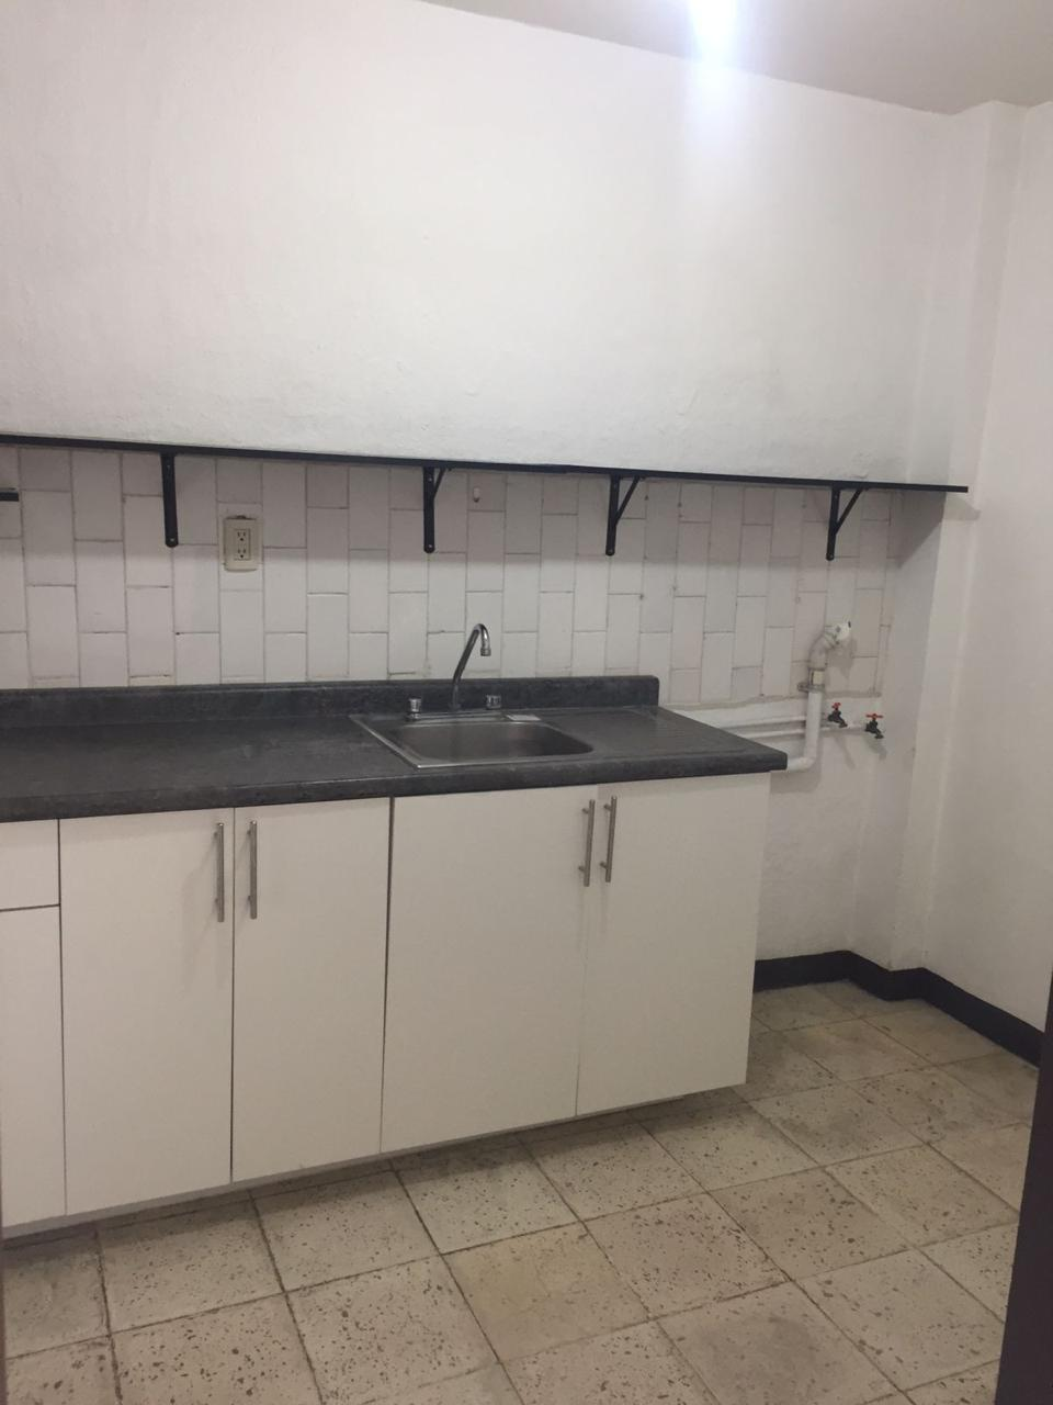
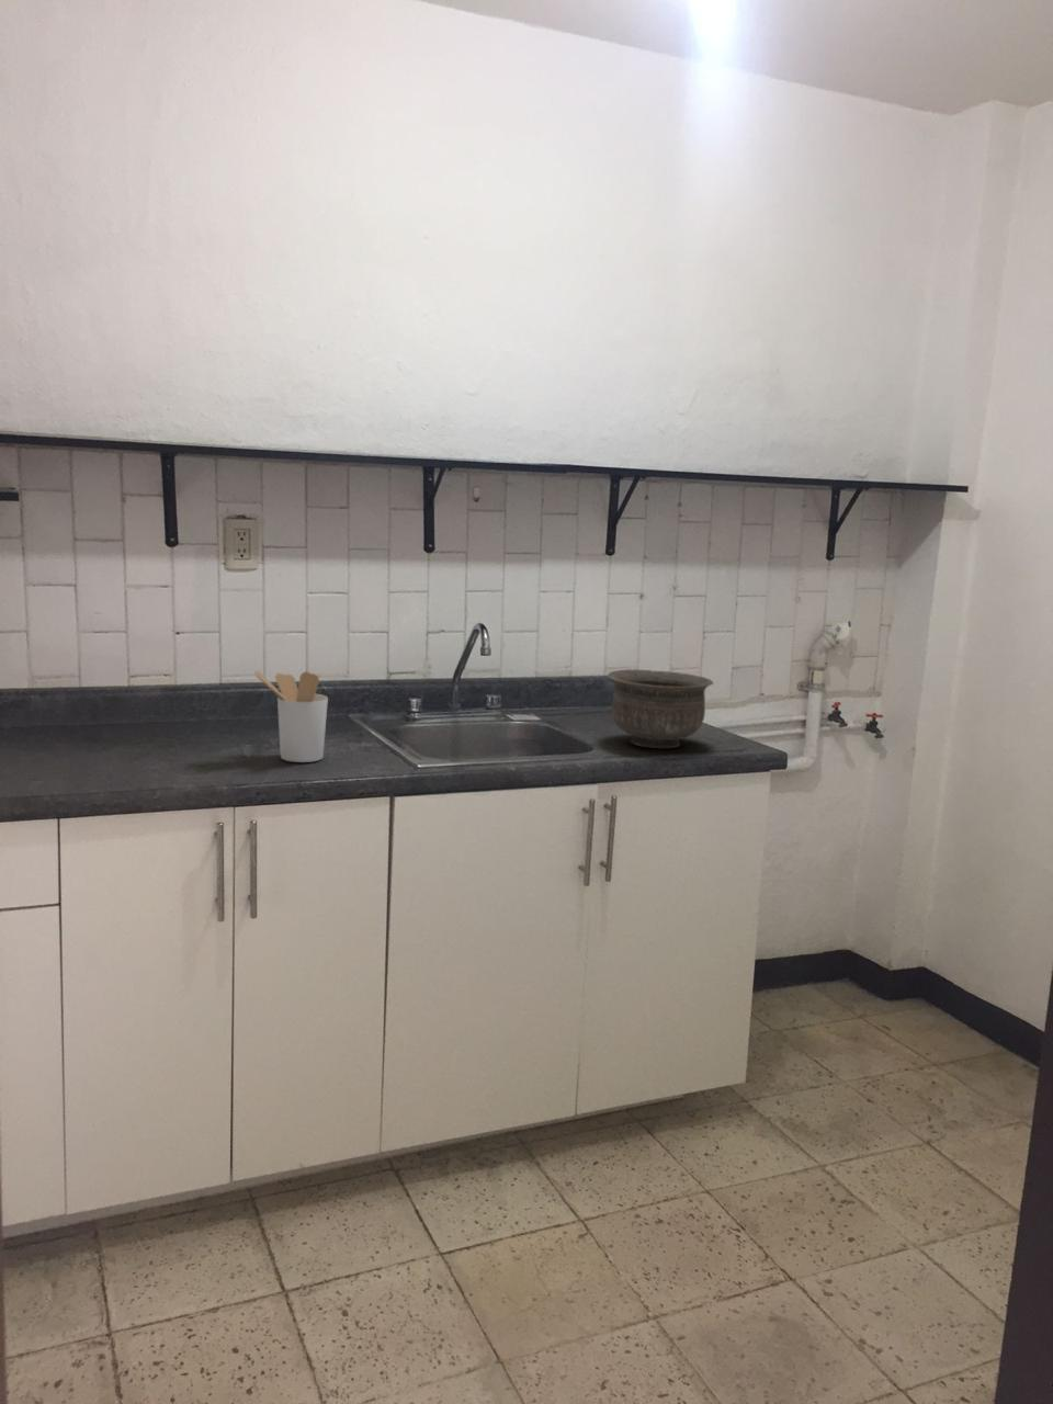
+ utensil holder [253,669,329,764]
+ bowl [606,669,715,750]
